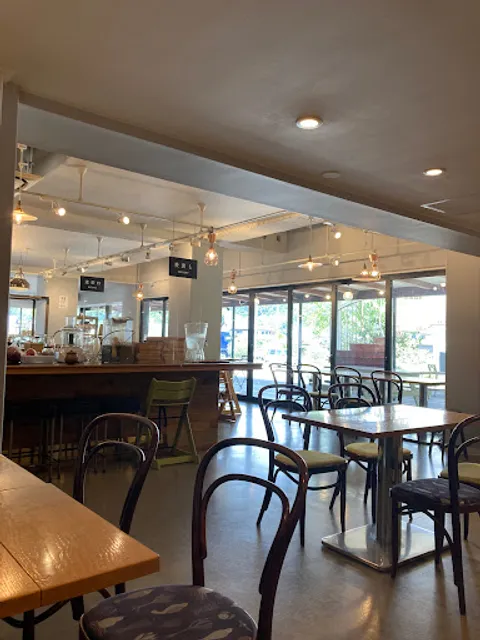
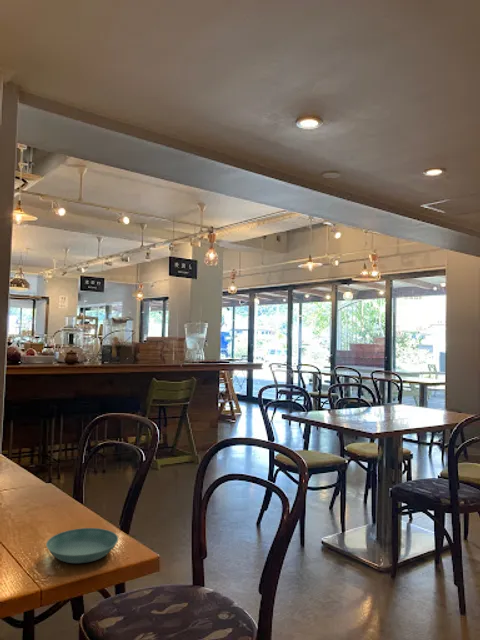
+ saucer [45,527,119,564]
